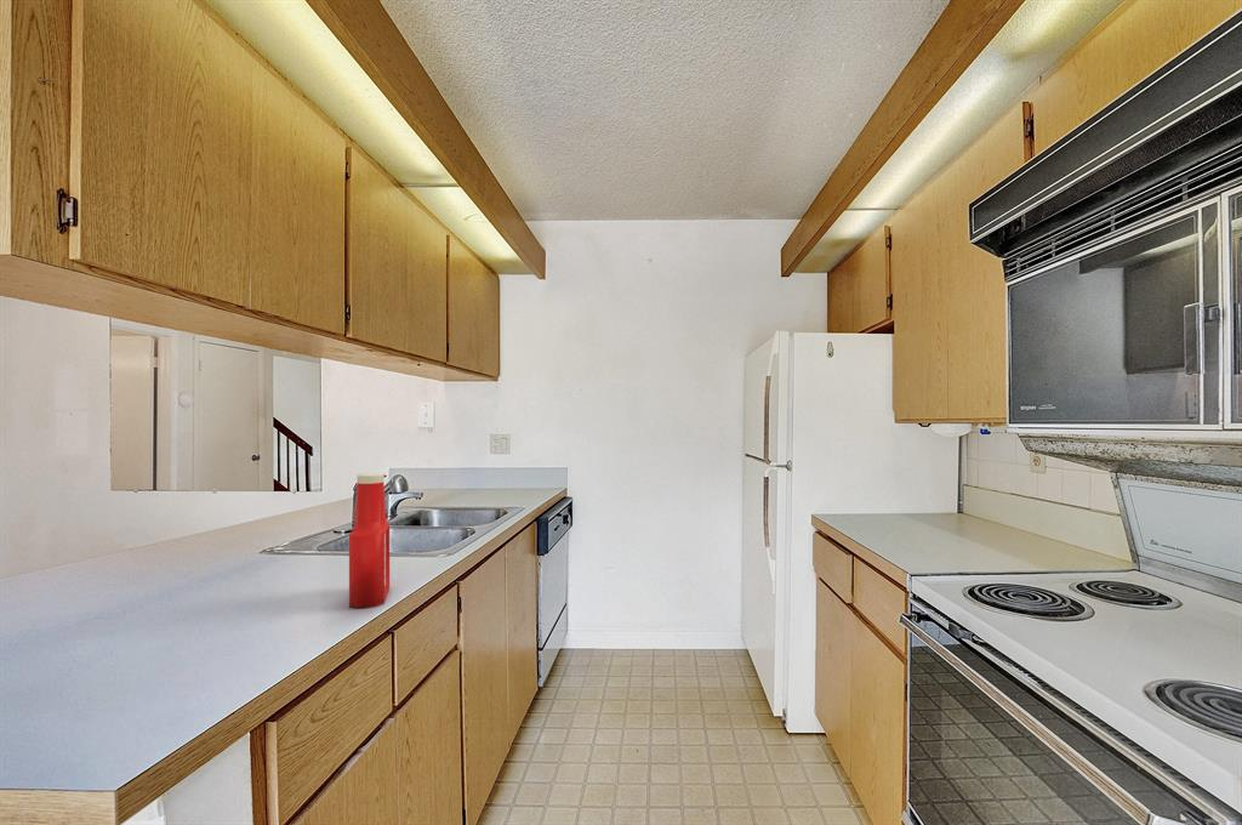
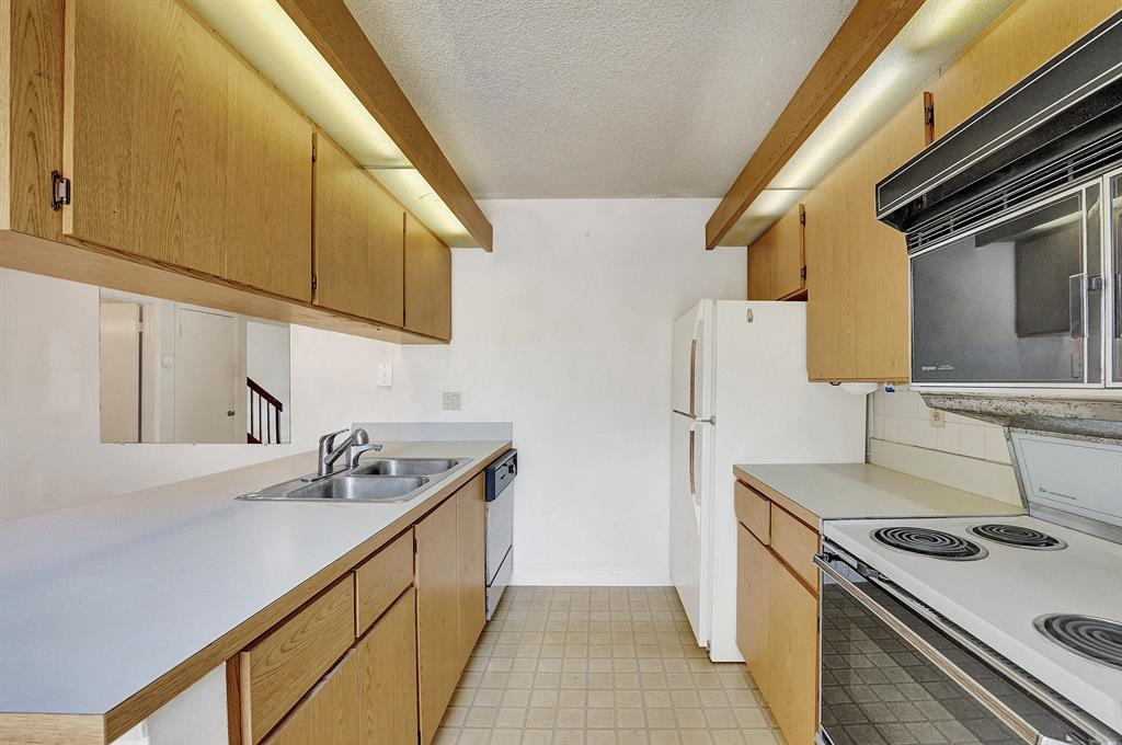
- soap bottle [348,472,391,609]
